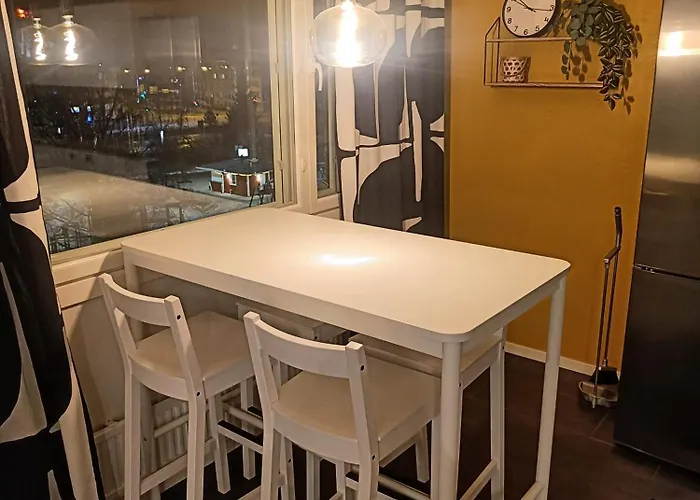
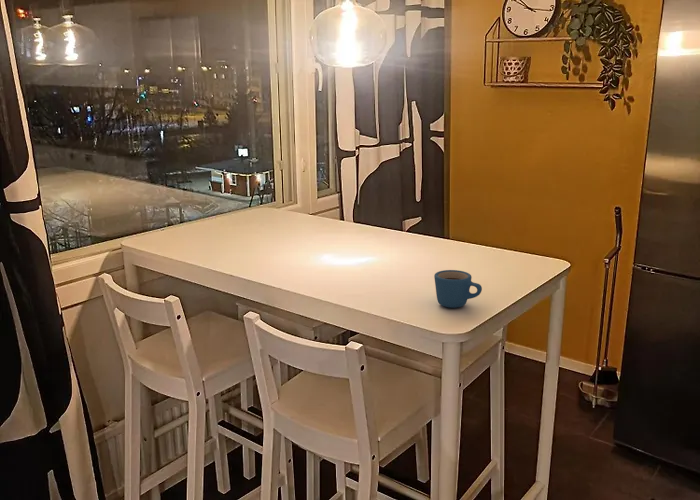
+ mug [433,269,483,309]
